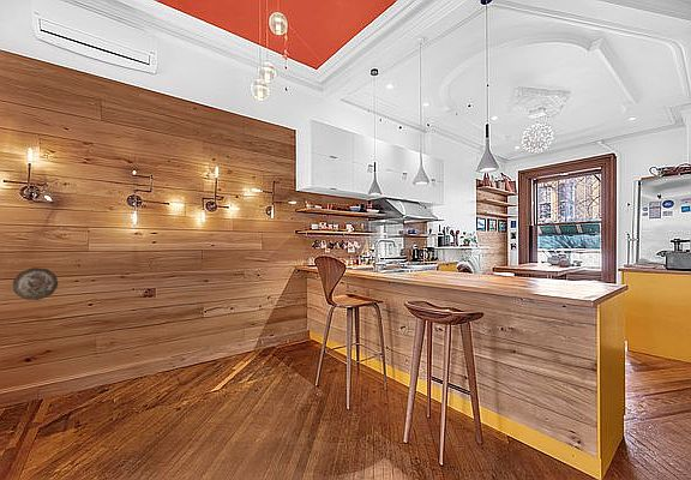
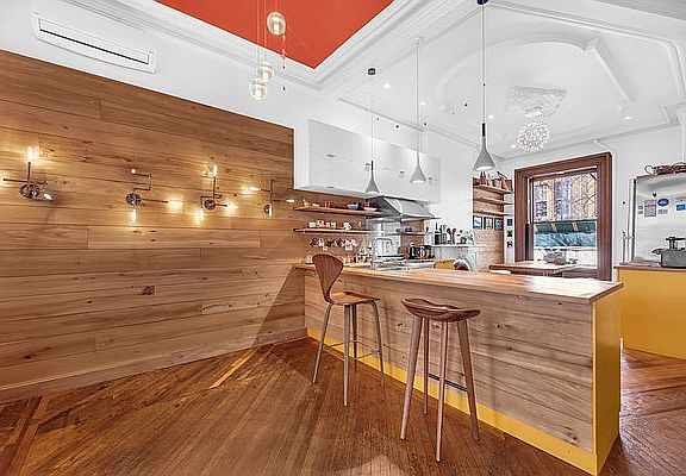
- decorative plate [12,266,59,301]
